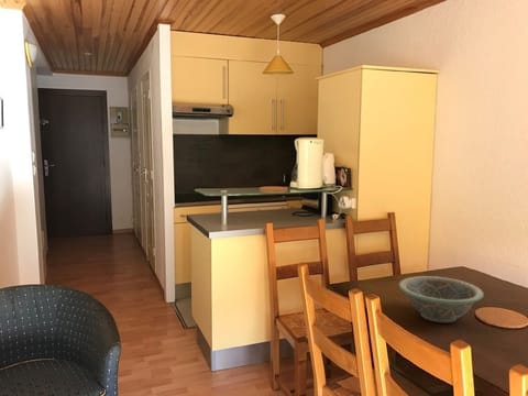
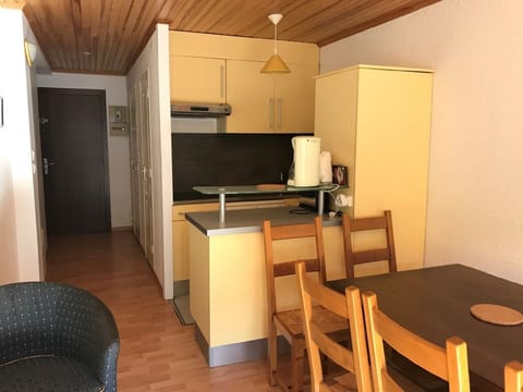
- decorative bowl [398,275,485,323]
